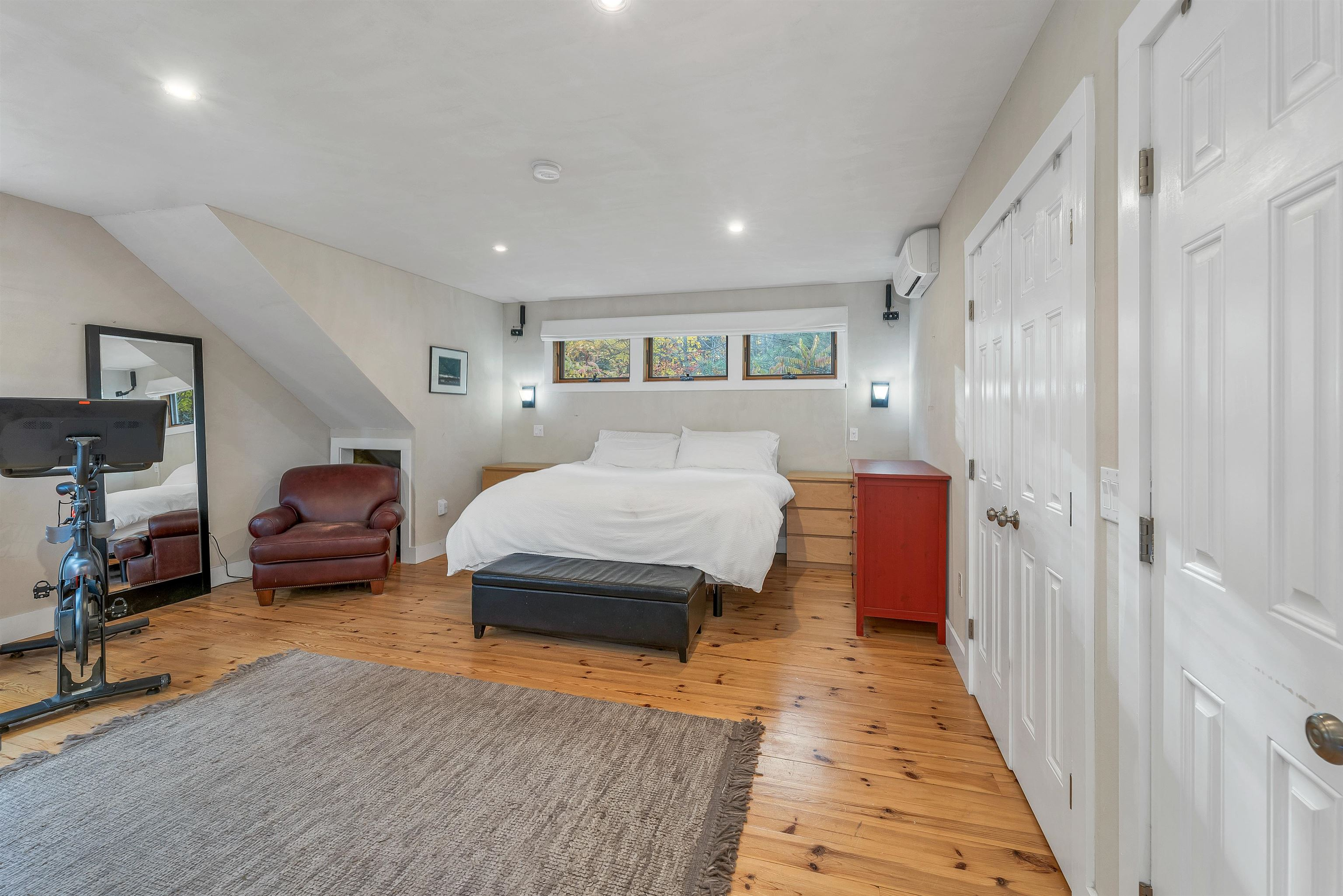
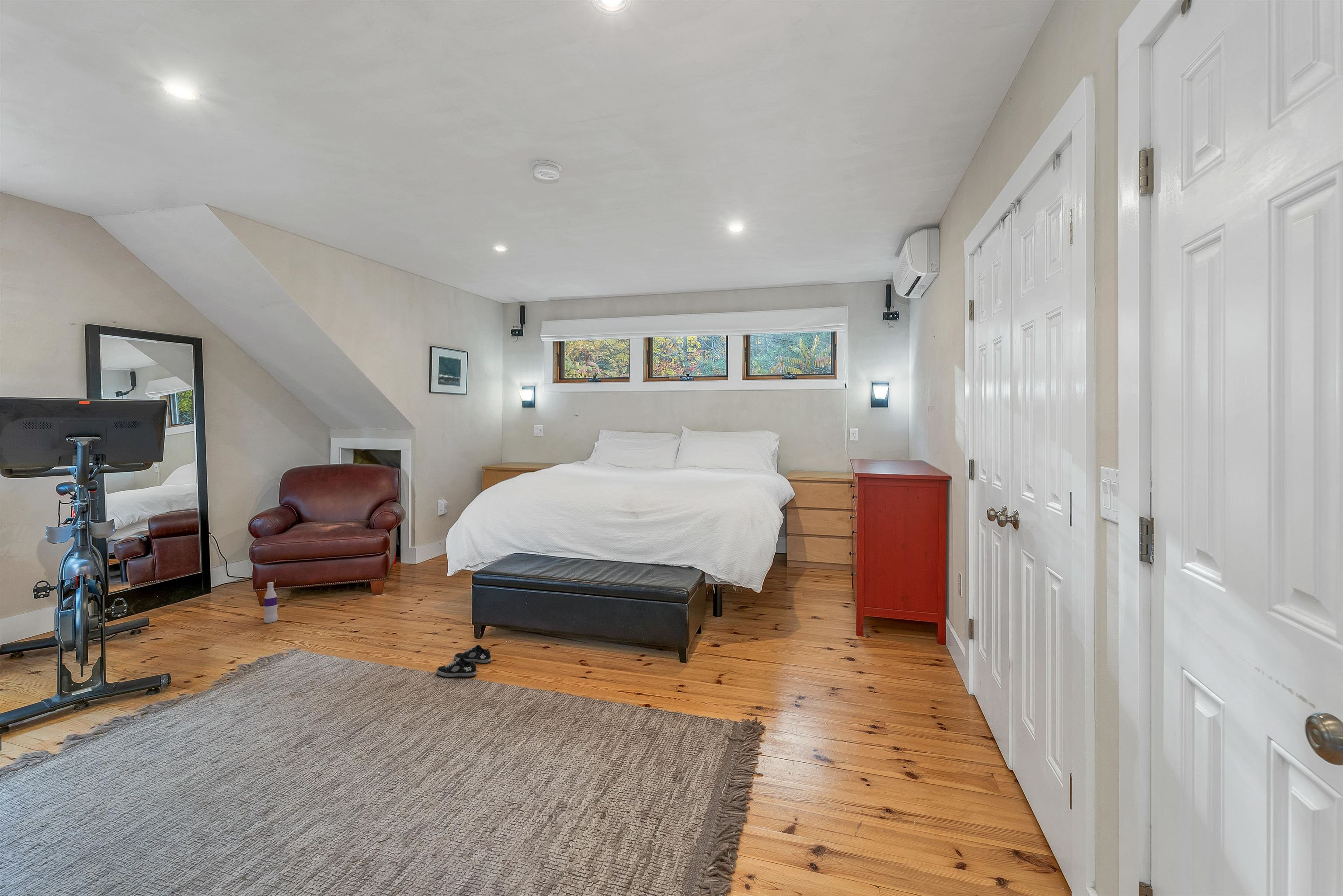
+ bottle [263,582,278,623]
+ shoe [436,645,492,677]
